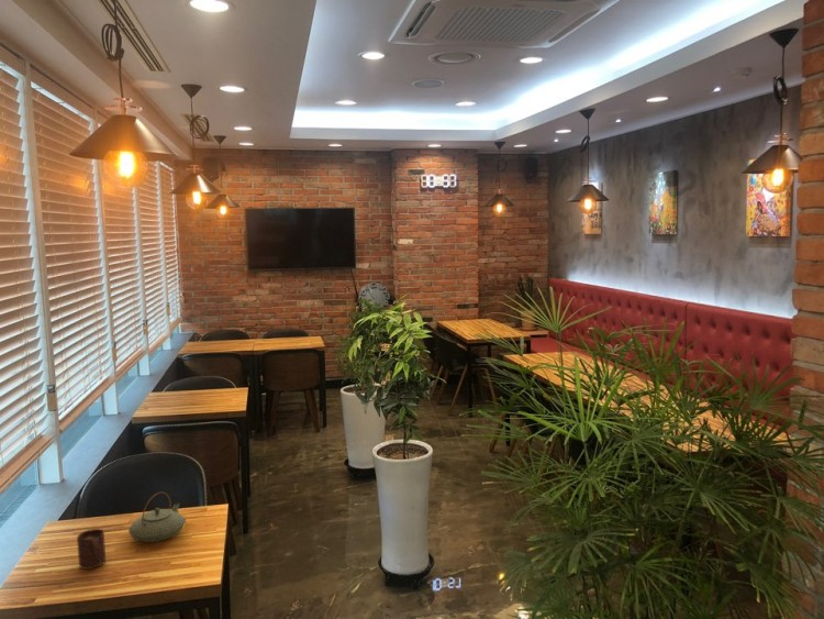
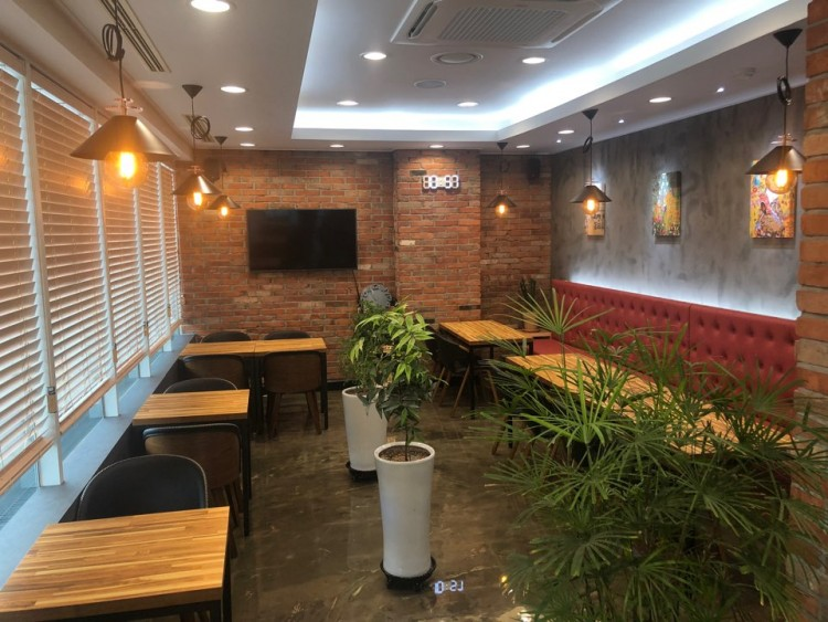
- teapot [127,491,187,543]
- cup [76,528,107,571]
